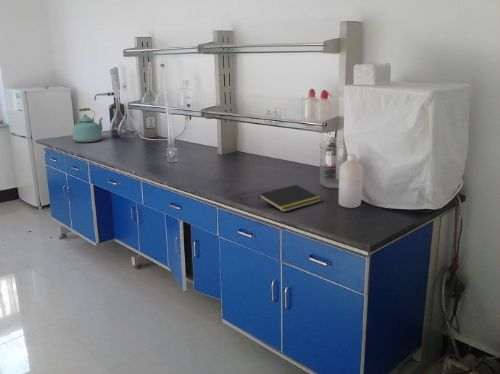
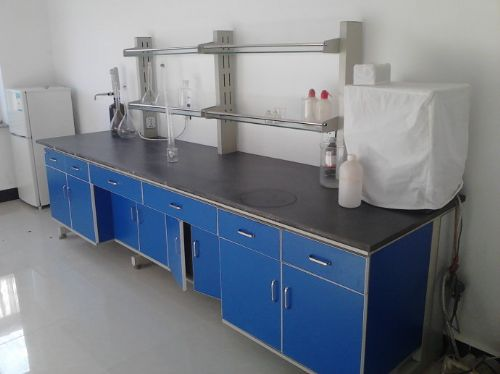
- notepad [257,184,323,213]
- kettle [72,107,104,143]
